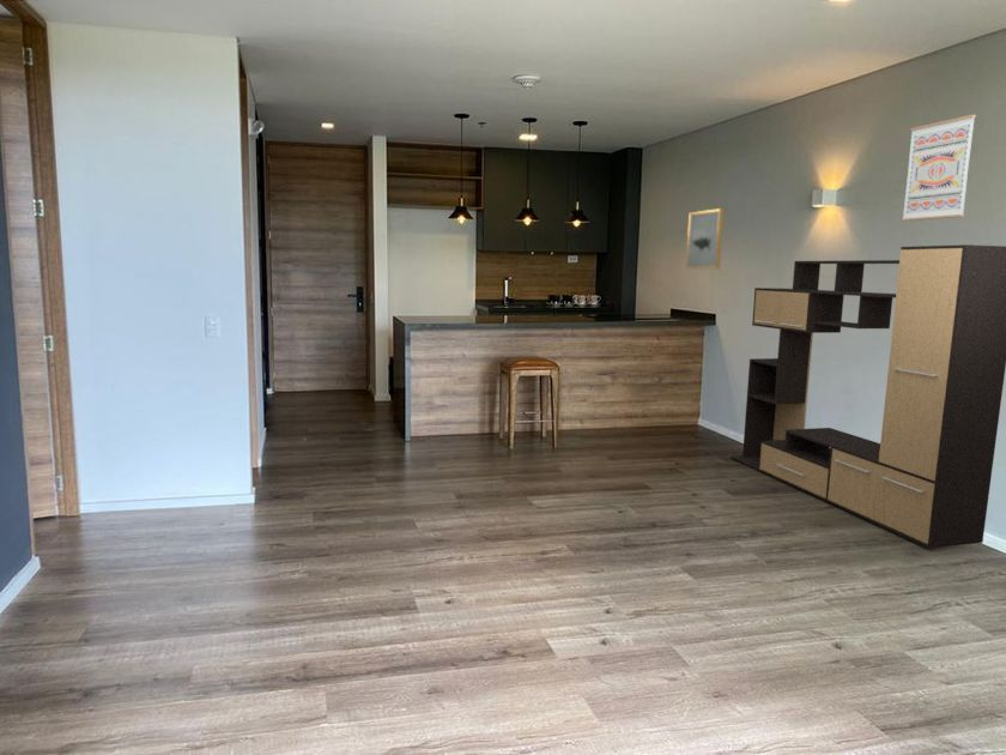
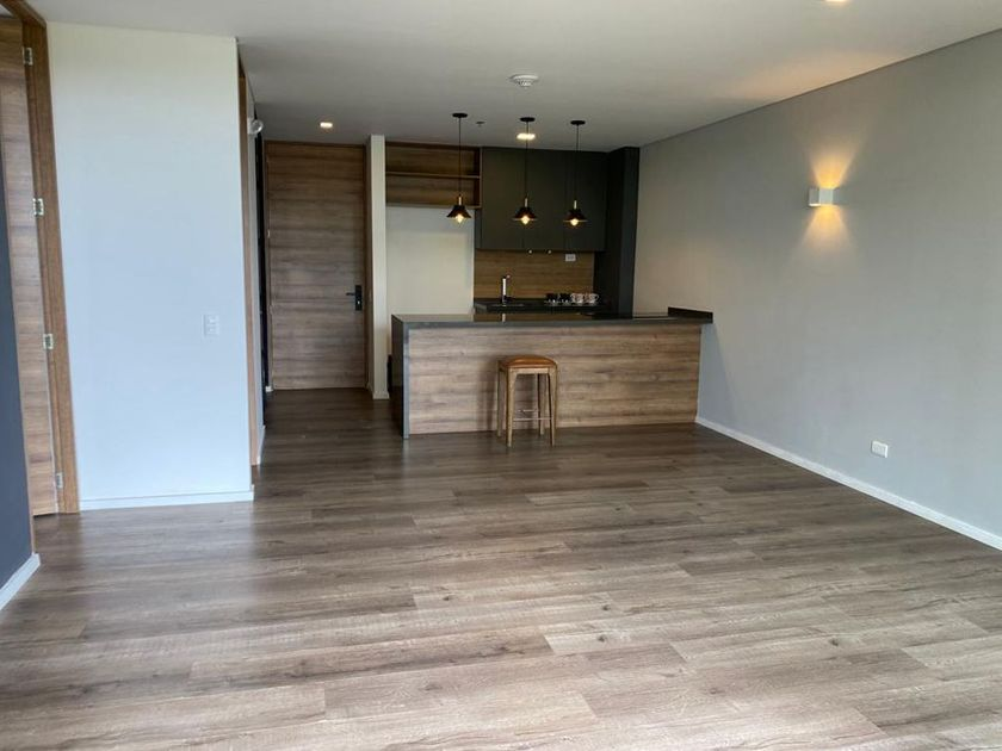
- media console [729,243,1006,550]
- wall art [901,114,977,222]
- wall art [685,207,725,270]
